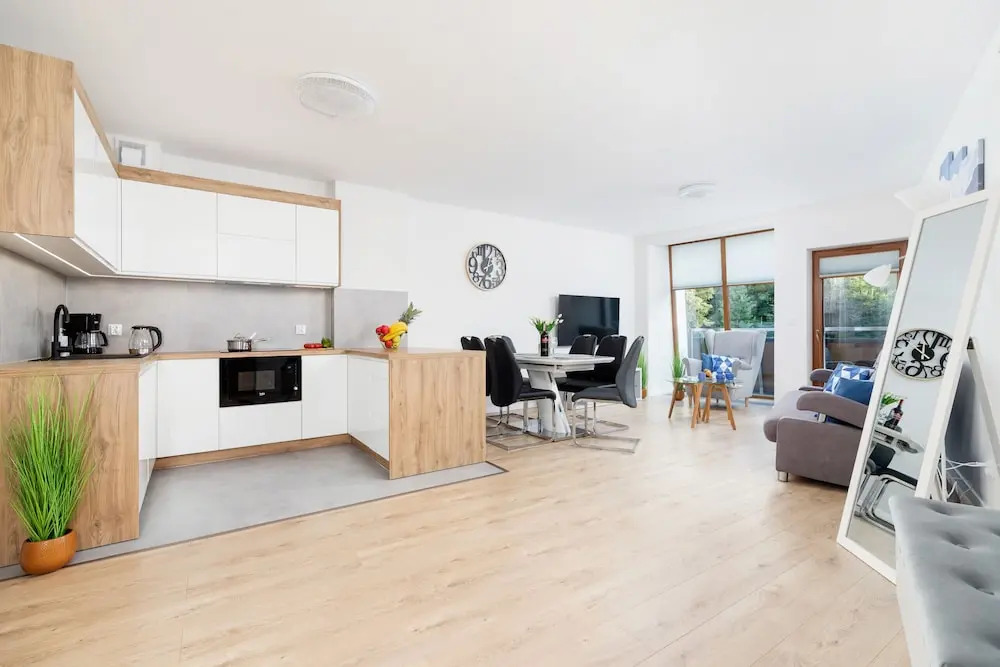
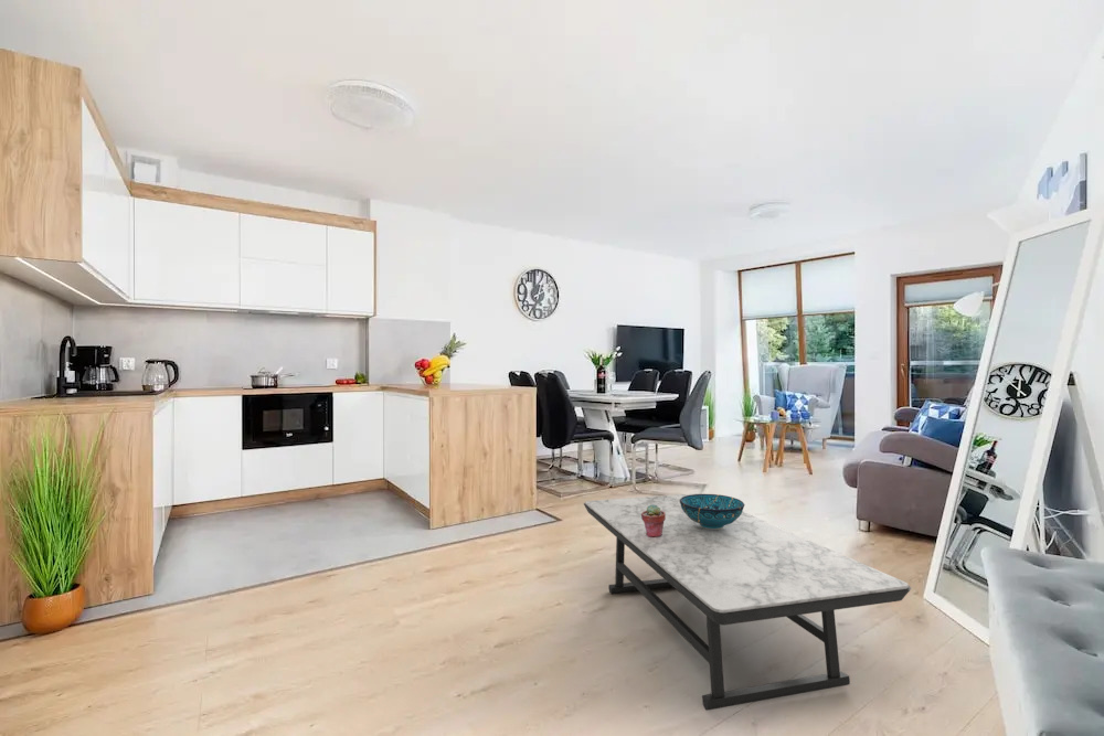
+ potted succulent [641,504,666,537]
+ coffee table [583,492,912,712]
+ decorative bowl [680,493,745,530]
